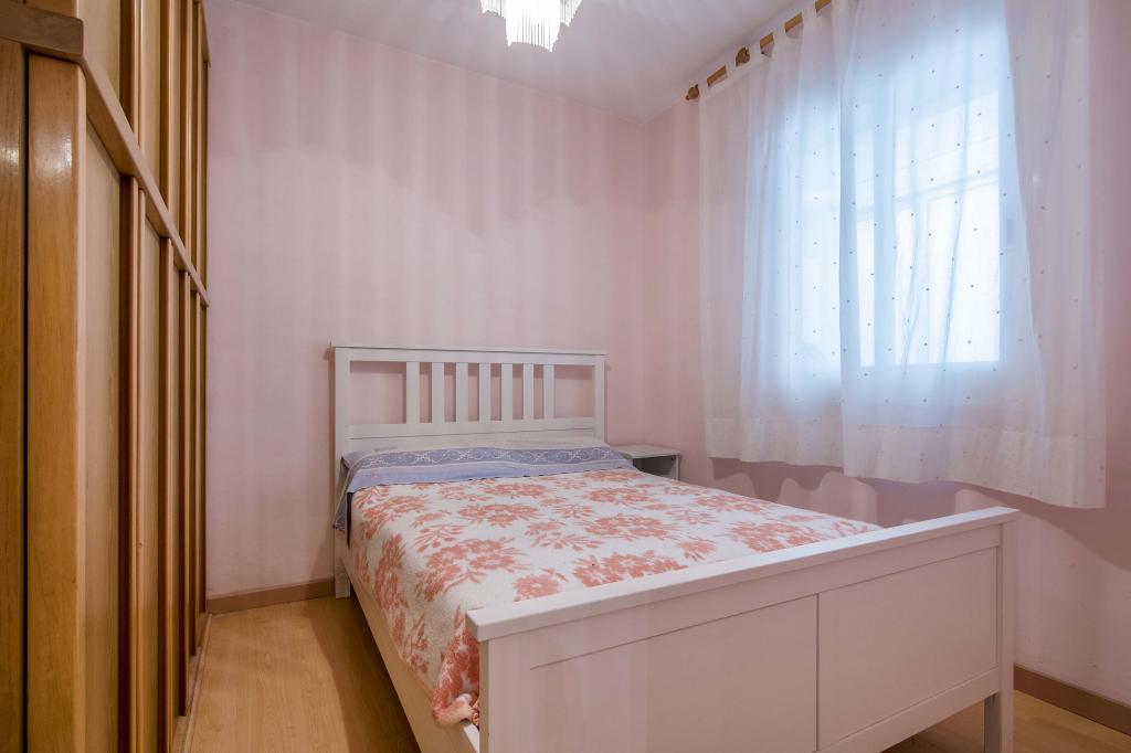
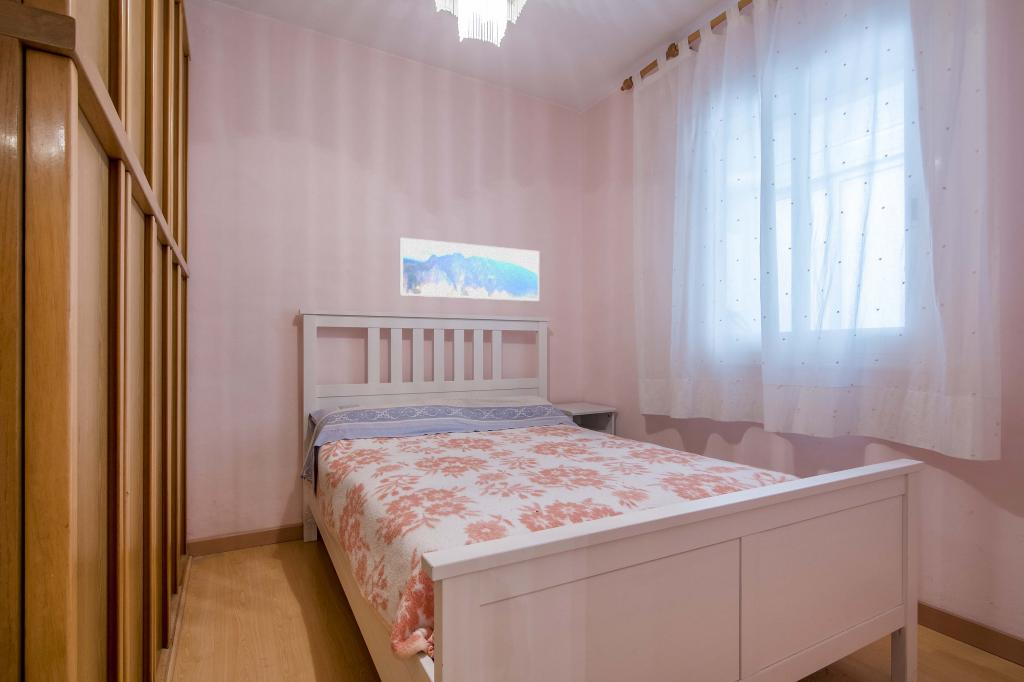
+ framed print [399,237,540,302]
